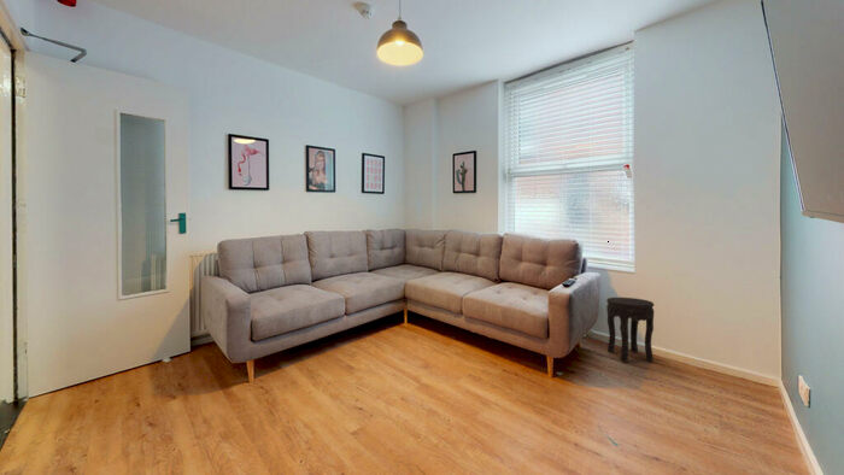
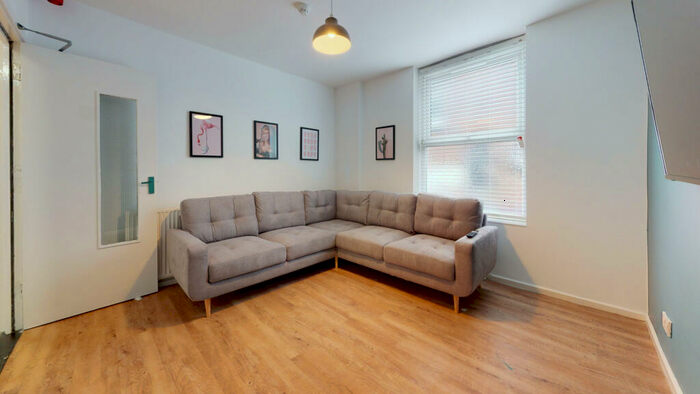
- side table [605,297,655,363]
